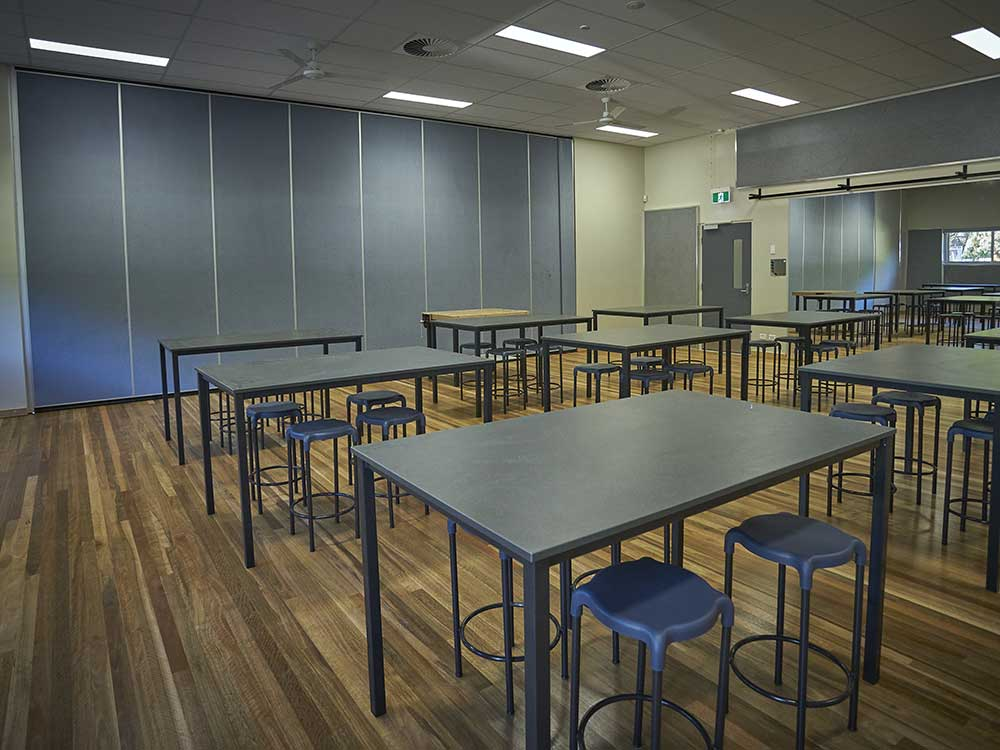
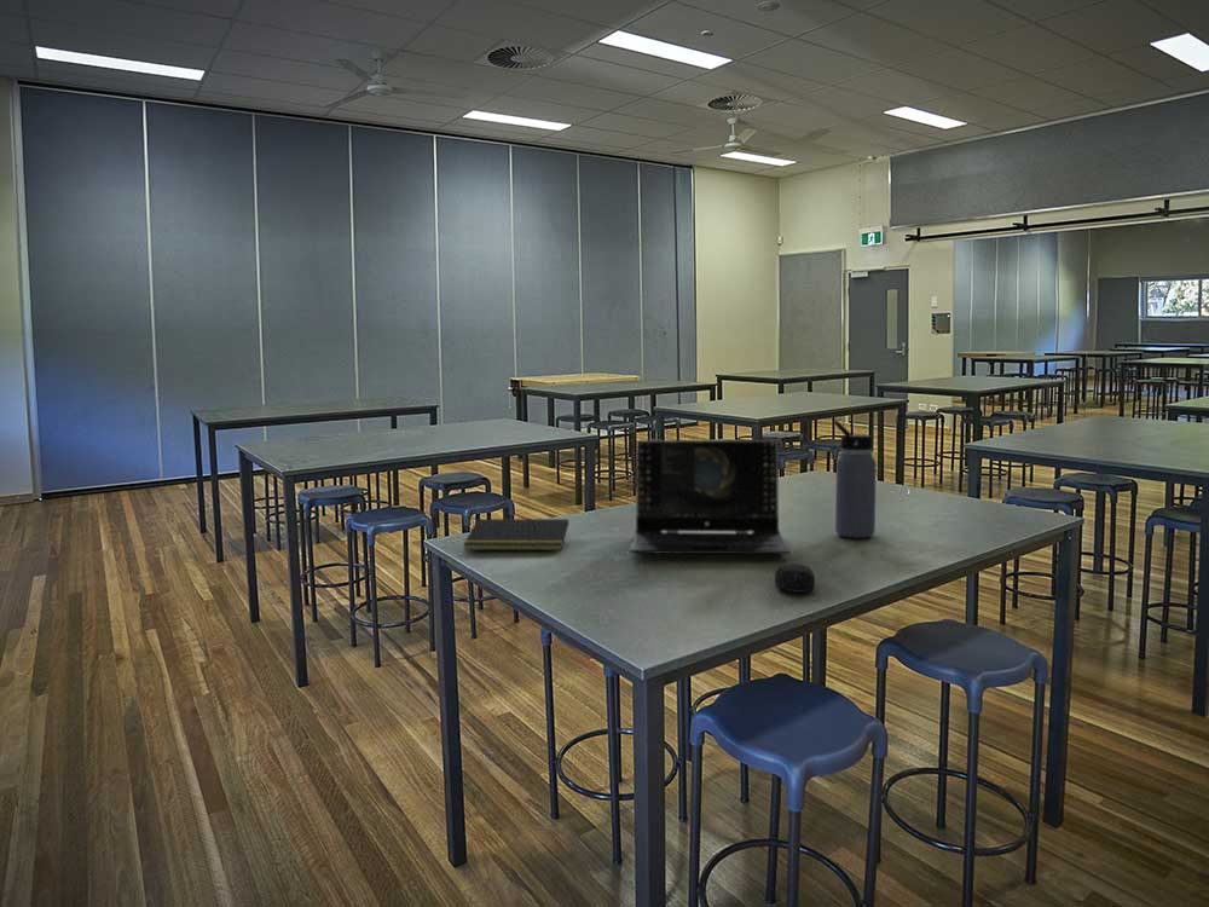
+ notepad [462,518,569,551]
+ laptop [629,439,792,555]
+ water bottle [833,418,878,539]
+ computer mouse [774,562,816,595]
